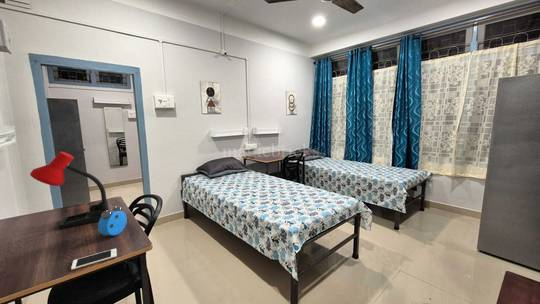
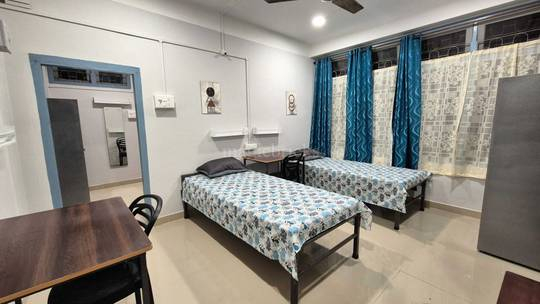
- alarm clock [97,205,128,238]
- cell phone [70,248,118,271]
- desk lamp [29,151,110,229]
